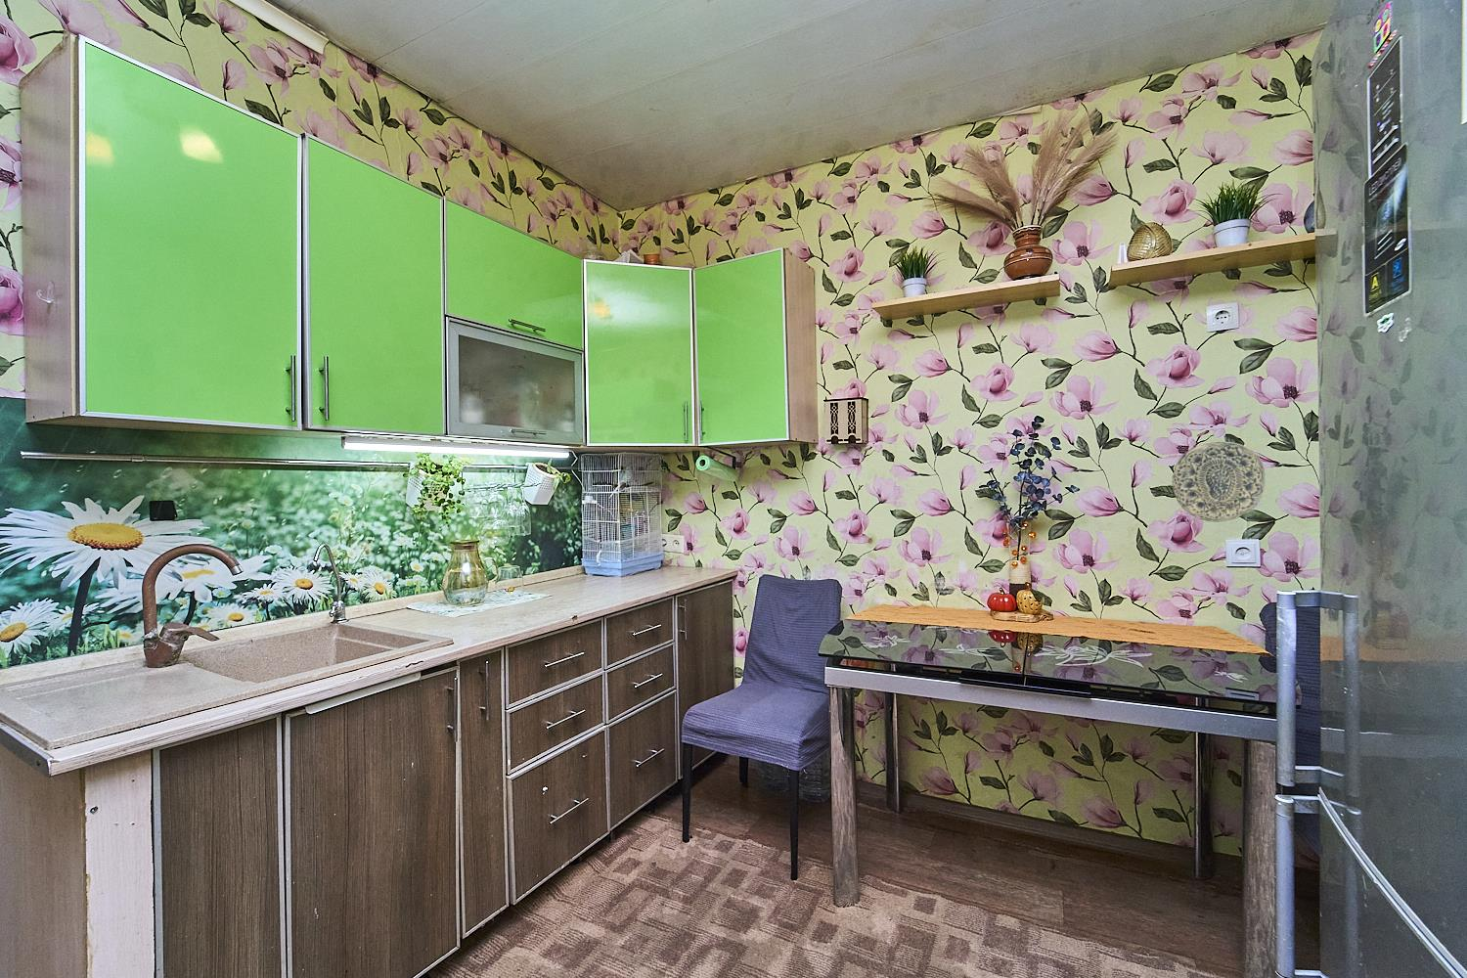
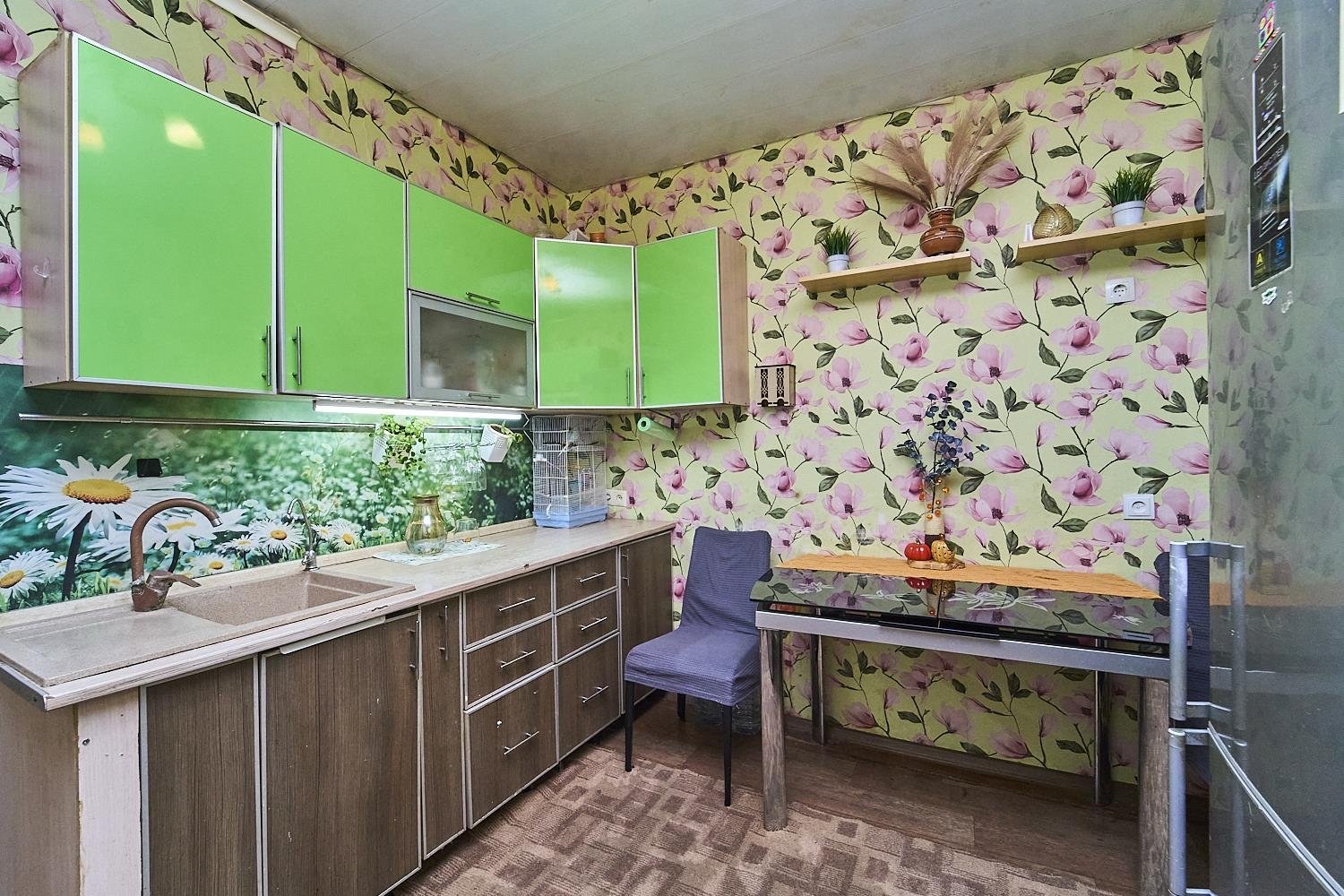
- decorative plate [1171,441,1265,523]
